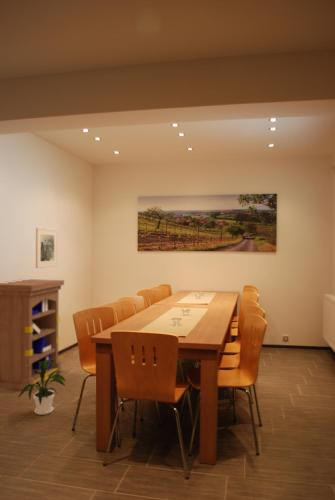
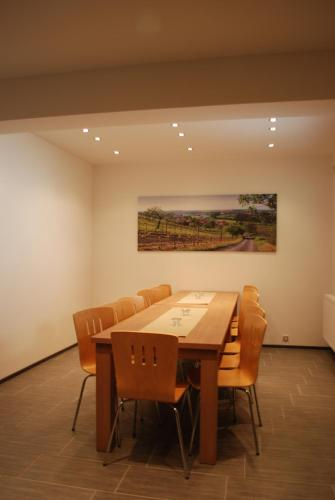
- bookcase [0,278,65,391]
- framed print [35,227,59,269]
- house plant [17,359,67,416]
